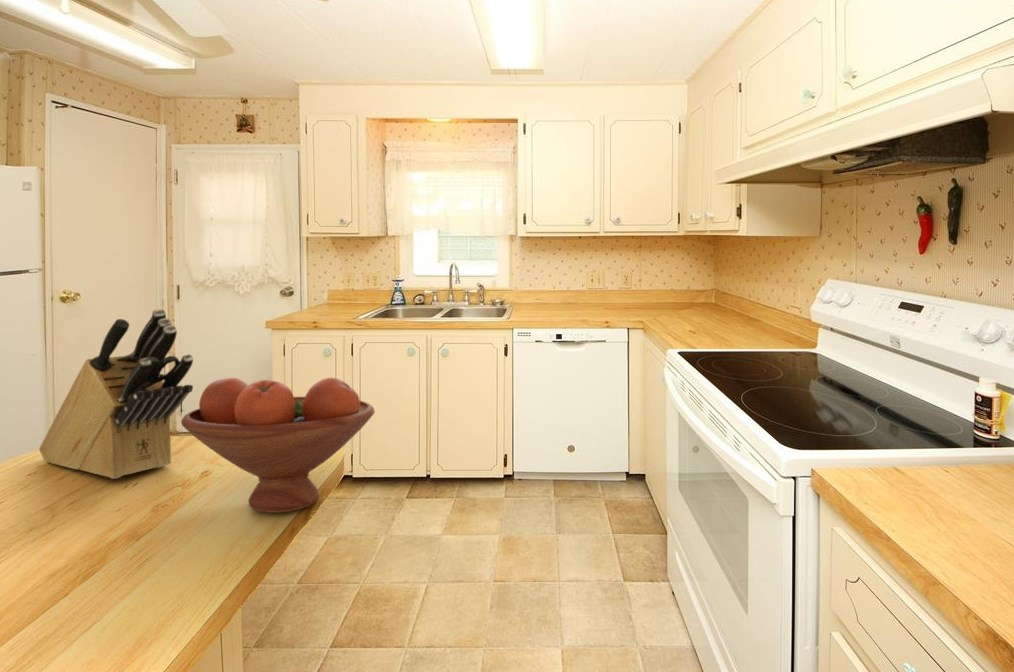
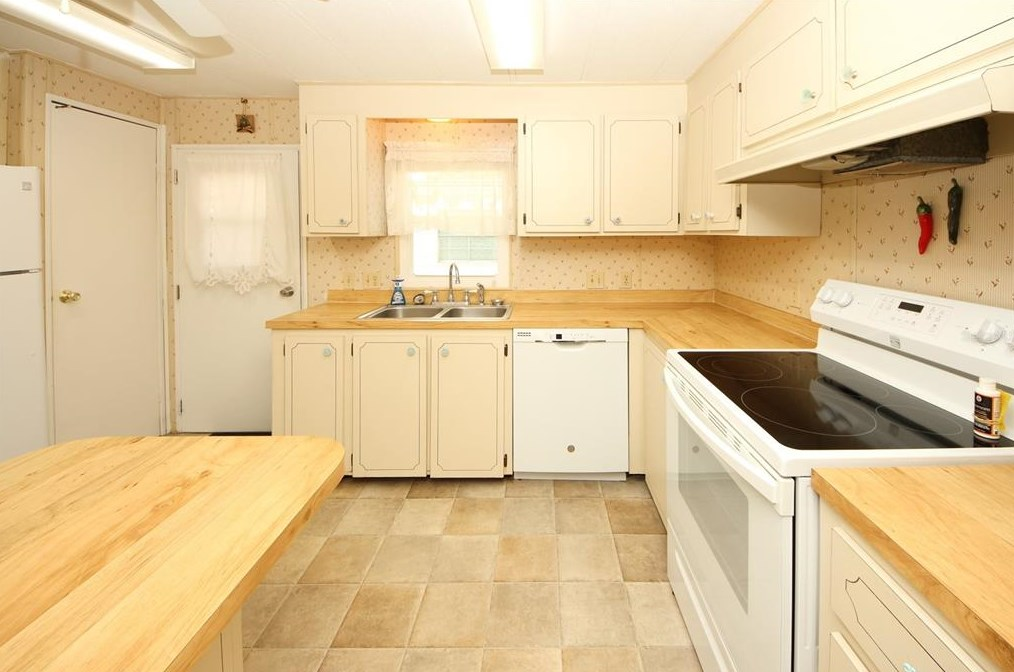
- knife block [38,308,194,480]
- fruit bowl [180,377,376,514]
